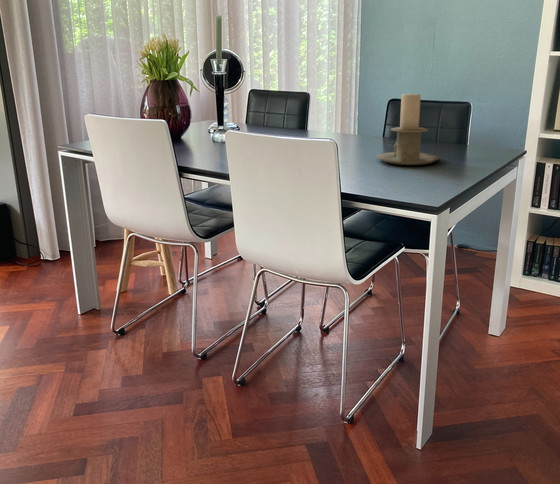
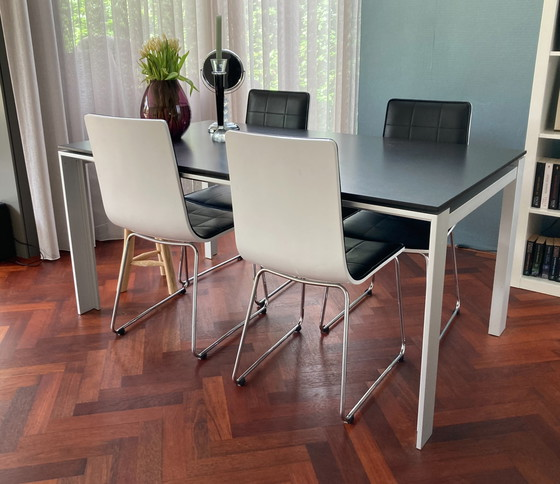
- candle holder [376,93,441,166]
